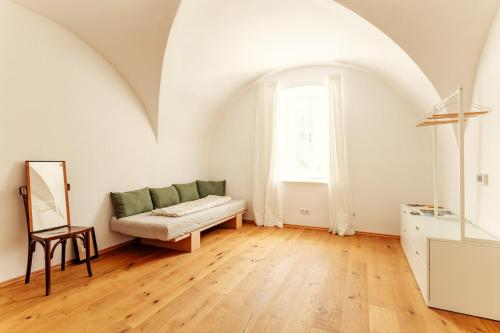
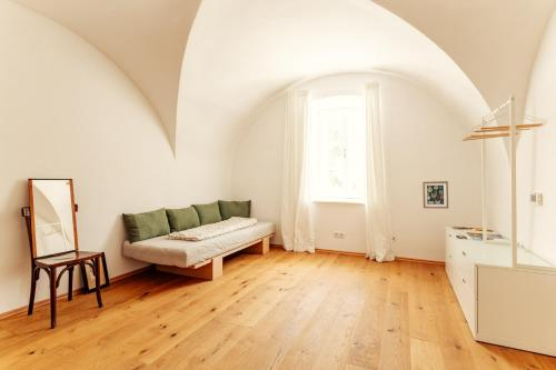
+ wall art [421,180,449,210]
